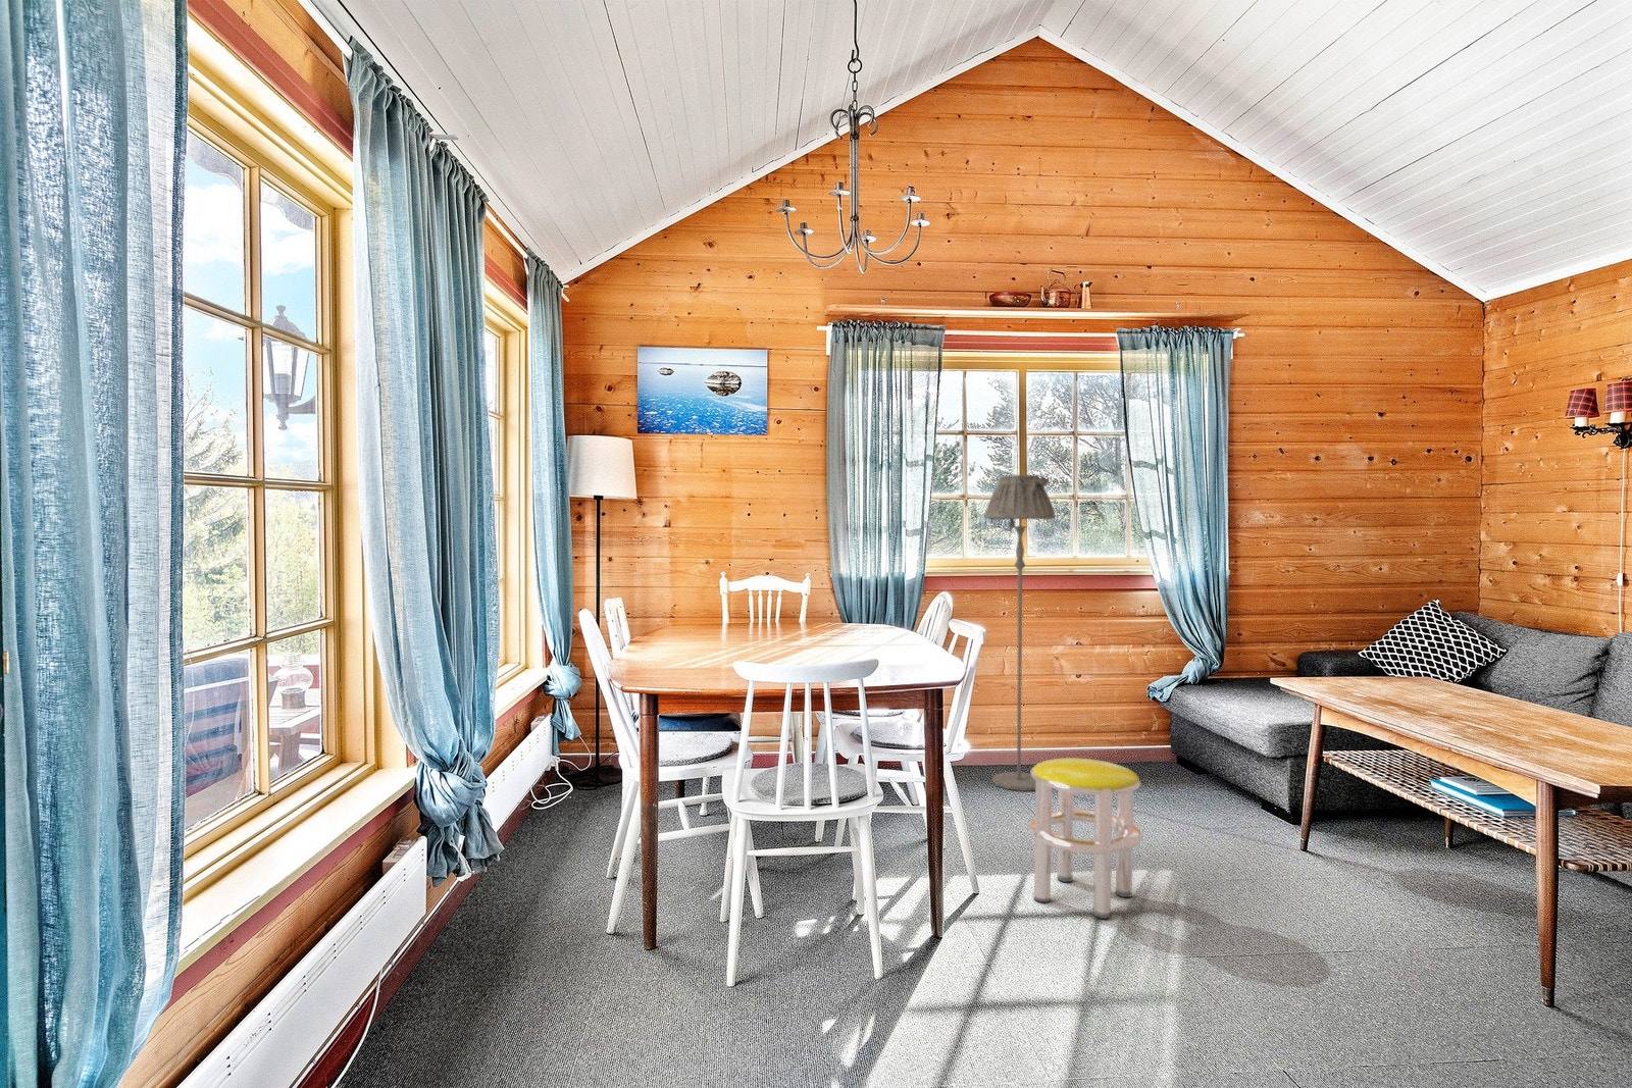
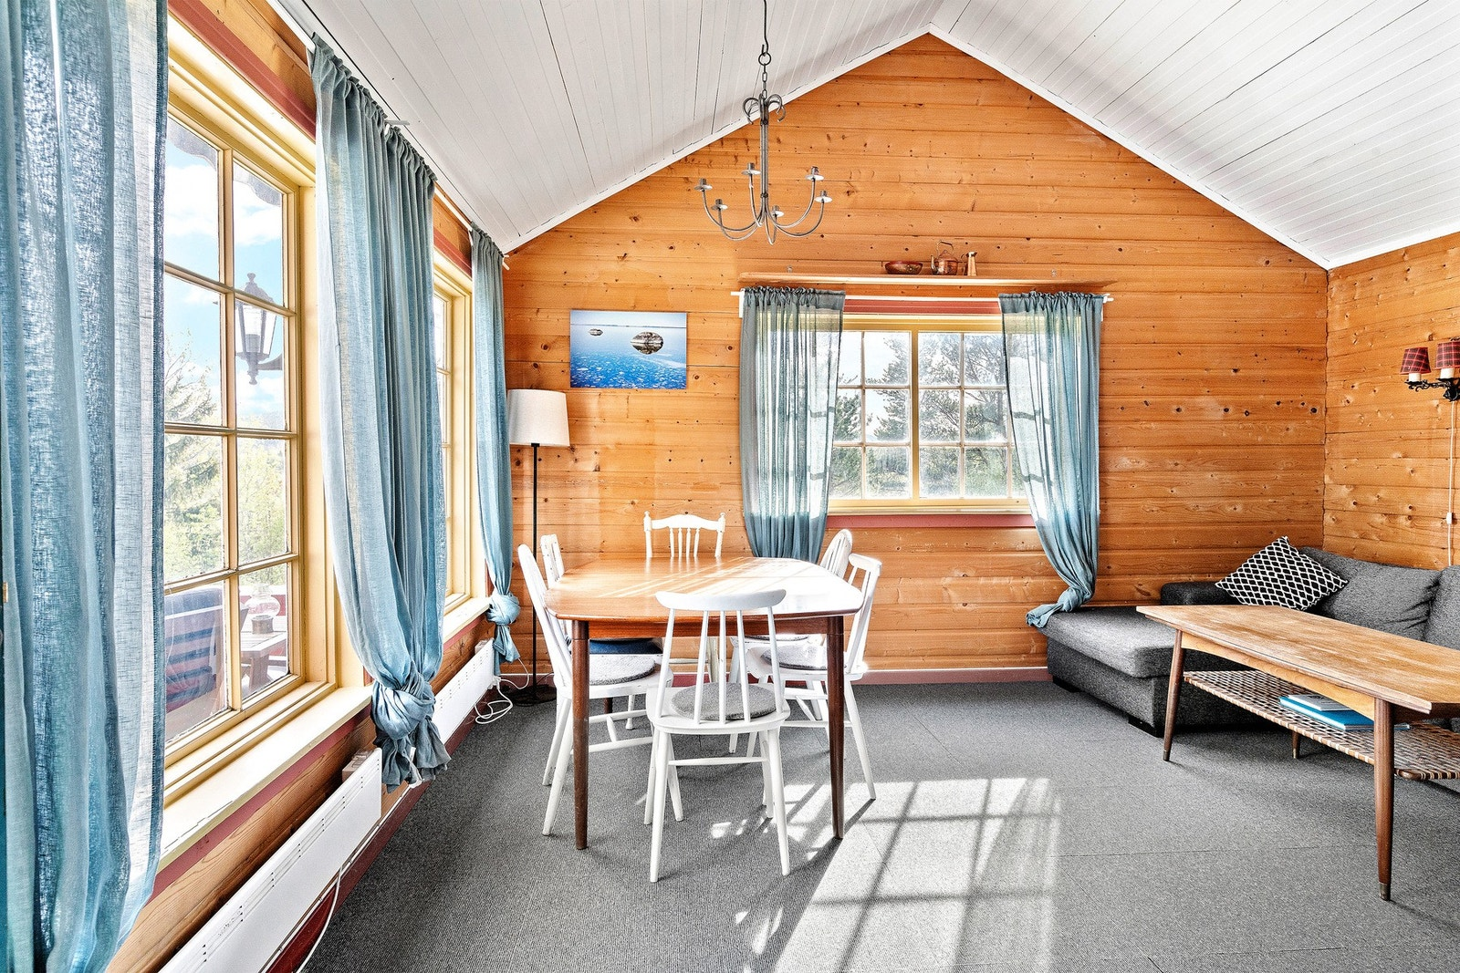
- stool [1027,756,1144,919]
- floor lamp [984,474,1056,792]
